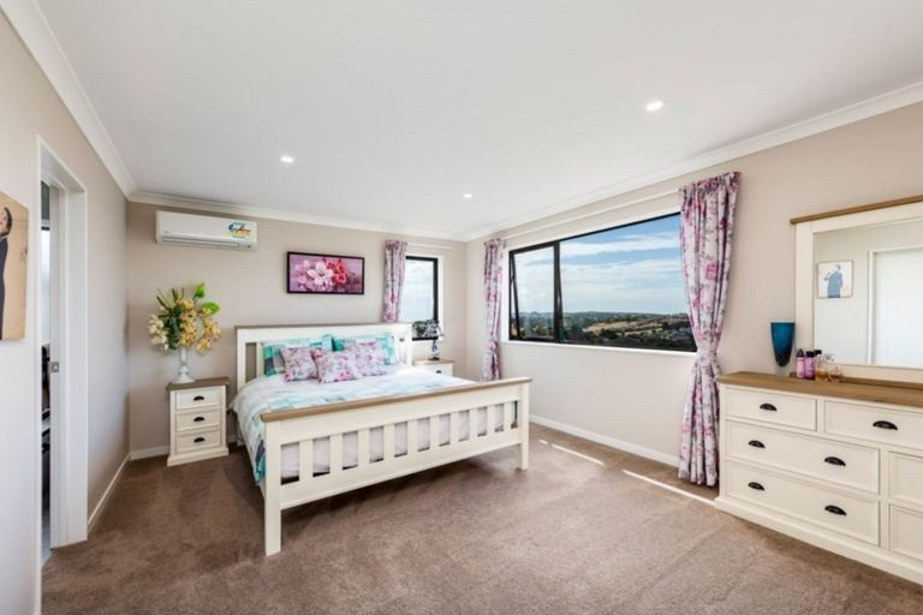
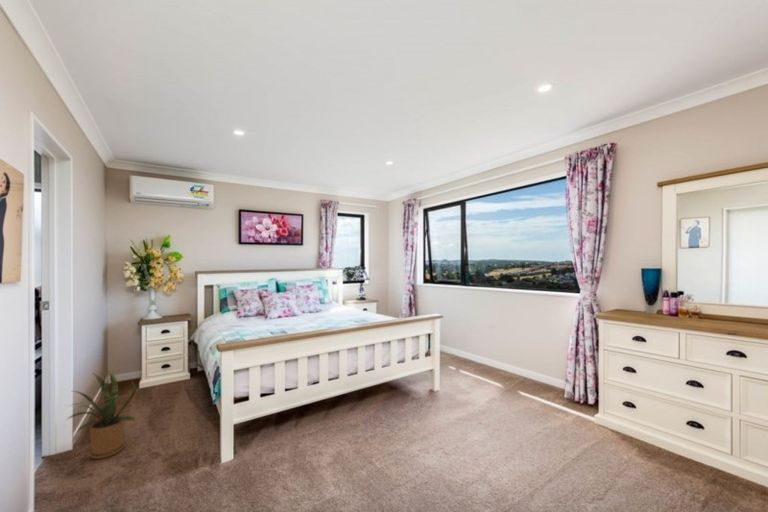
+ house plant [65,369,137,460]
